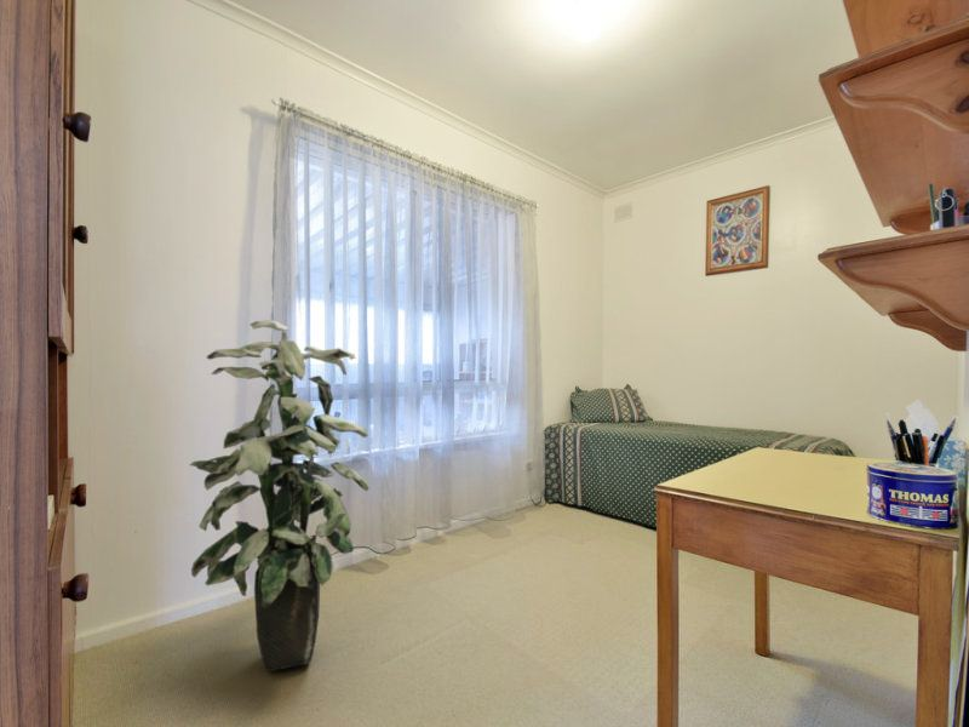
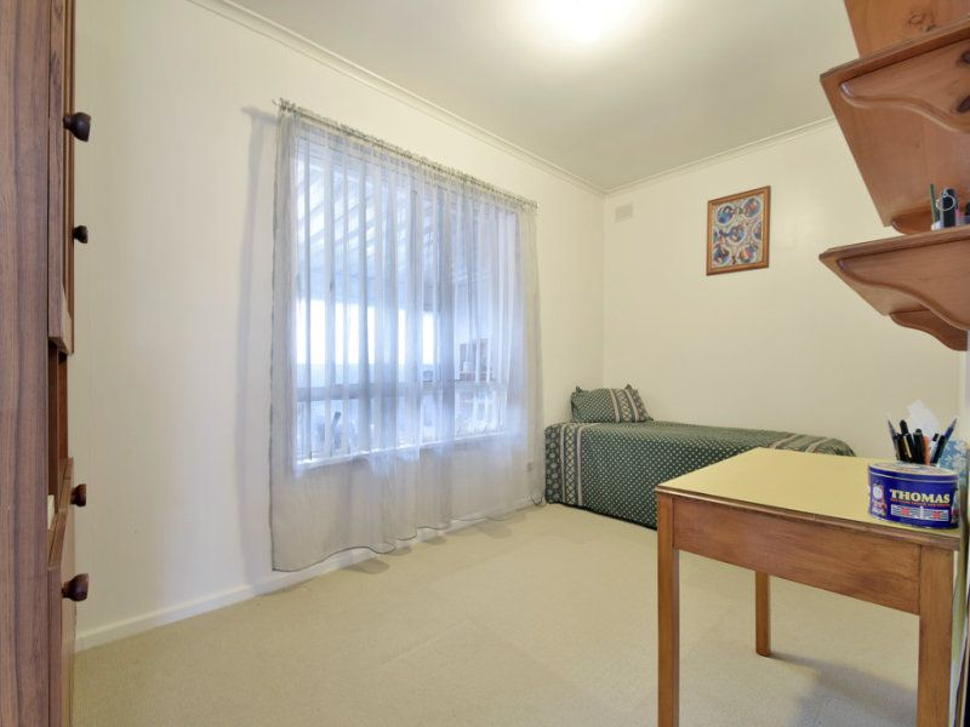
- indoor plant [189,319,371,672]
